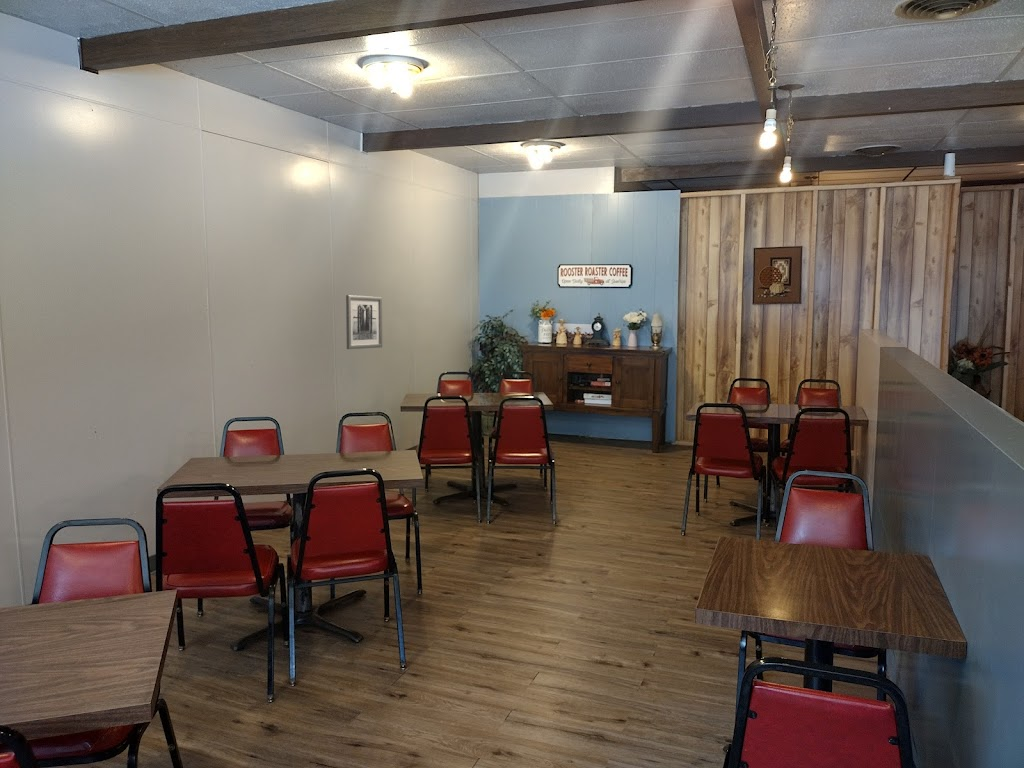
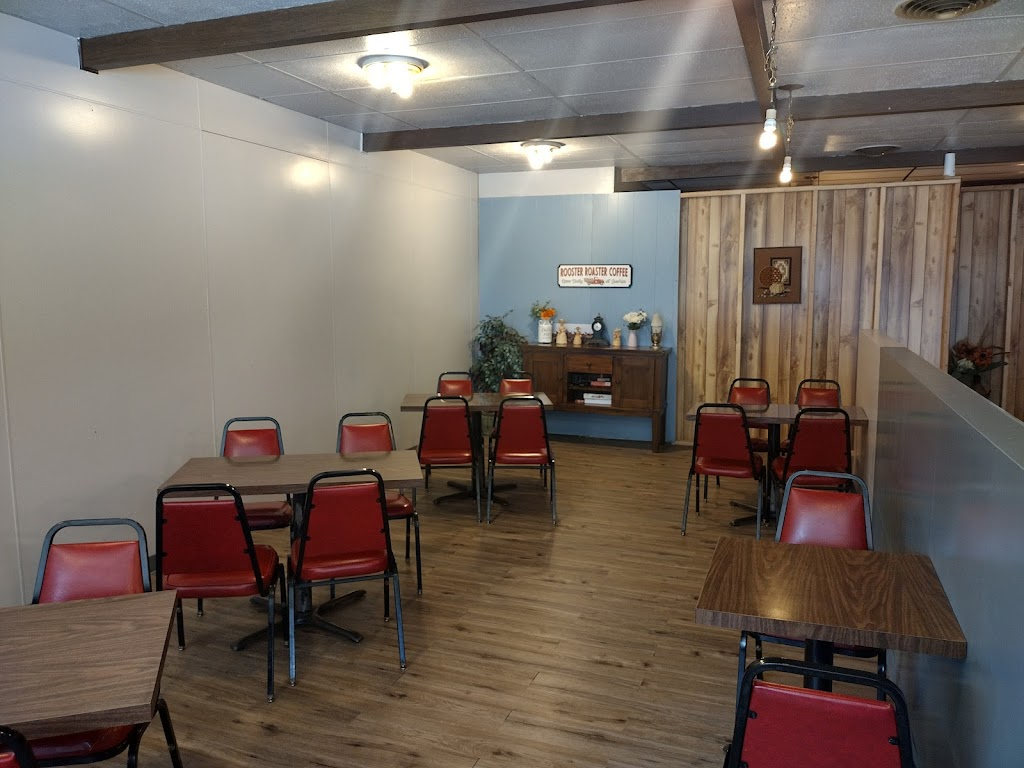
- wall art [345,294,383,350]
